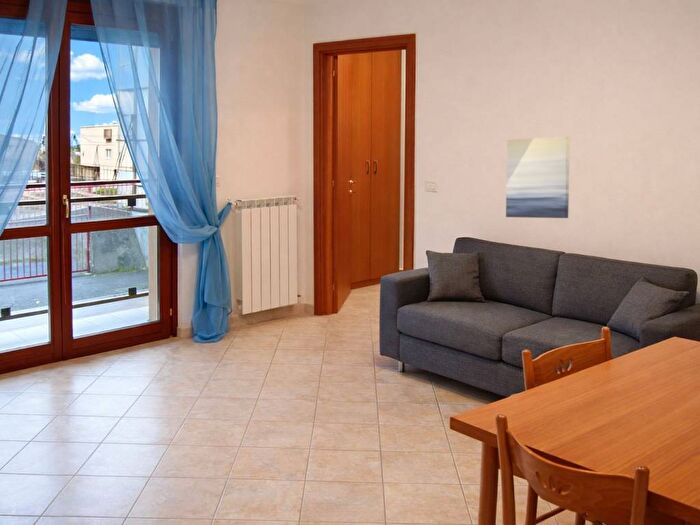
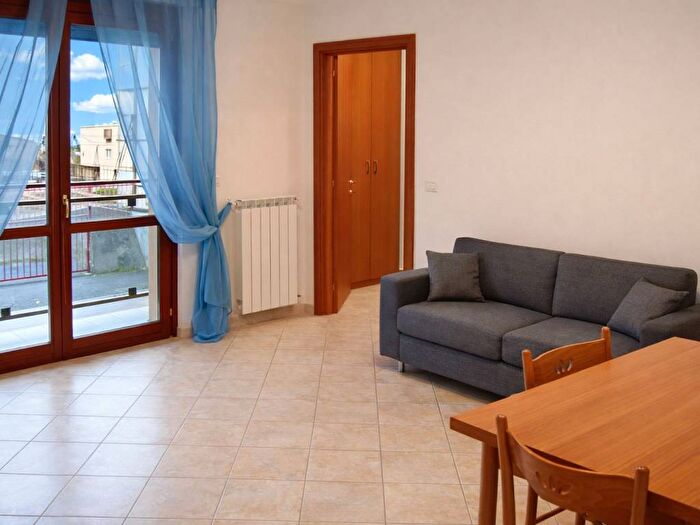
- wall art [505,136,571,219]
